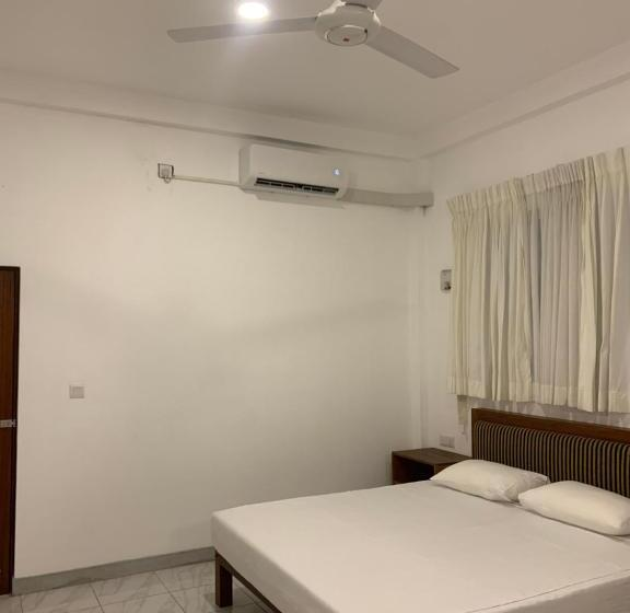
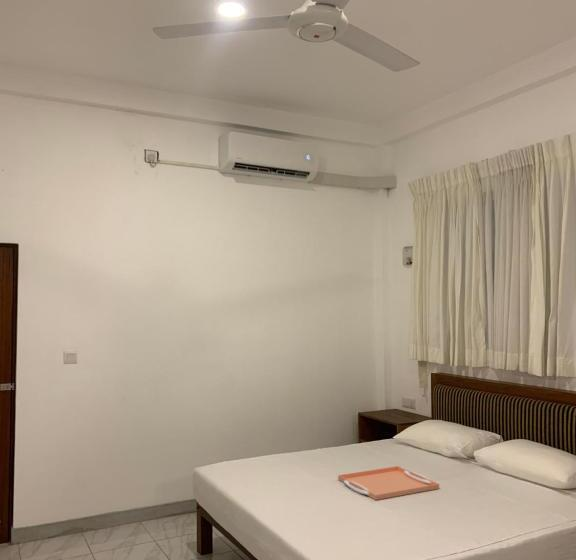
+ serving tray [337,465,440,501]
